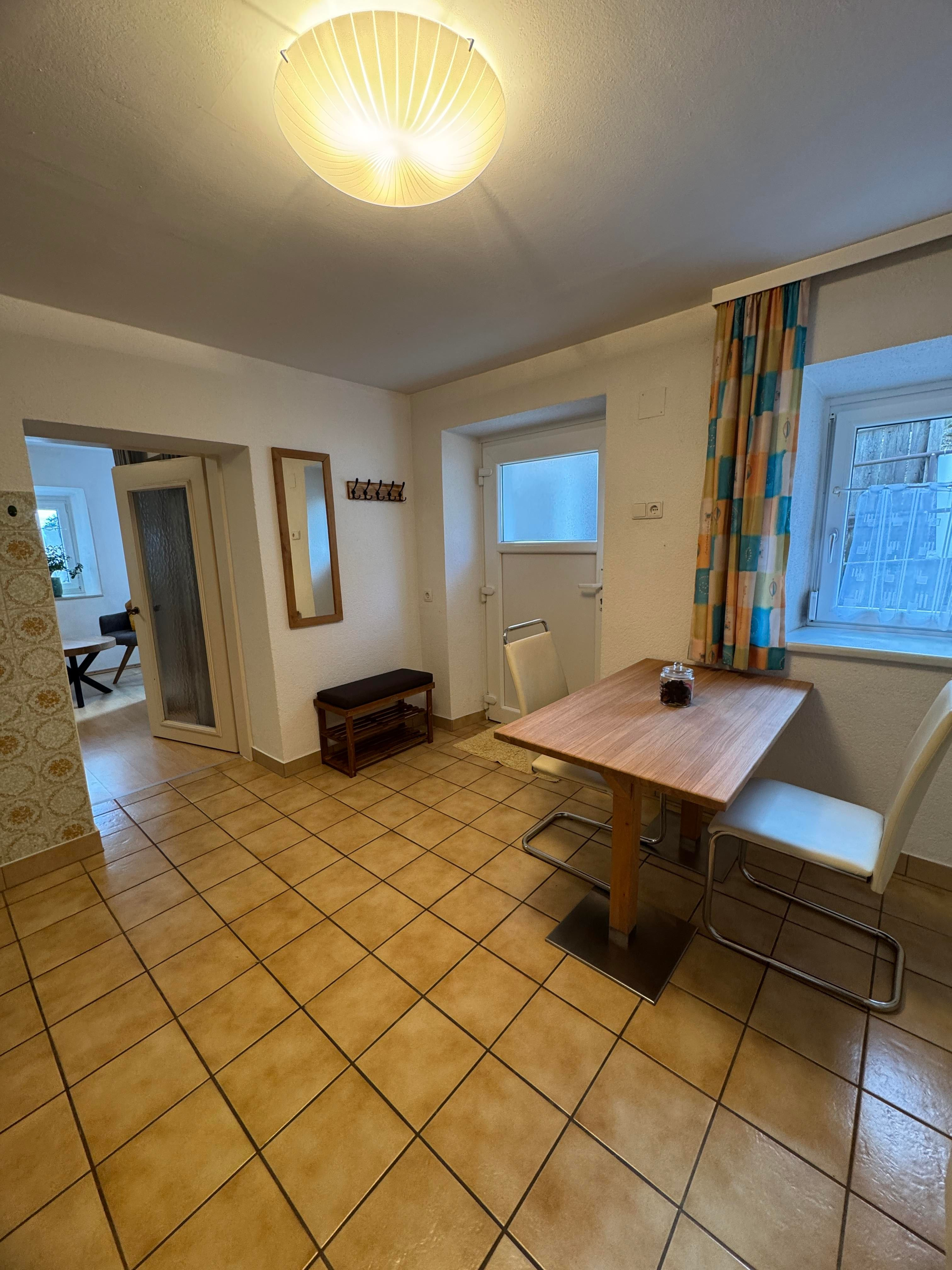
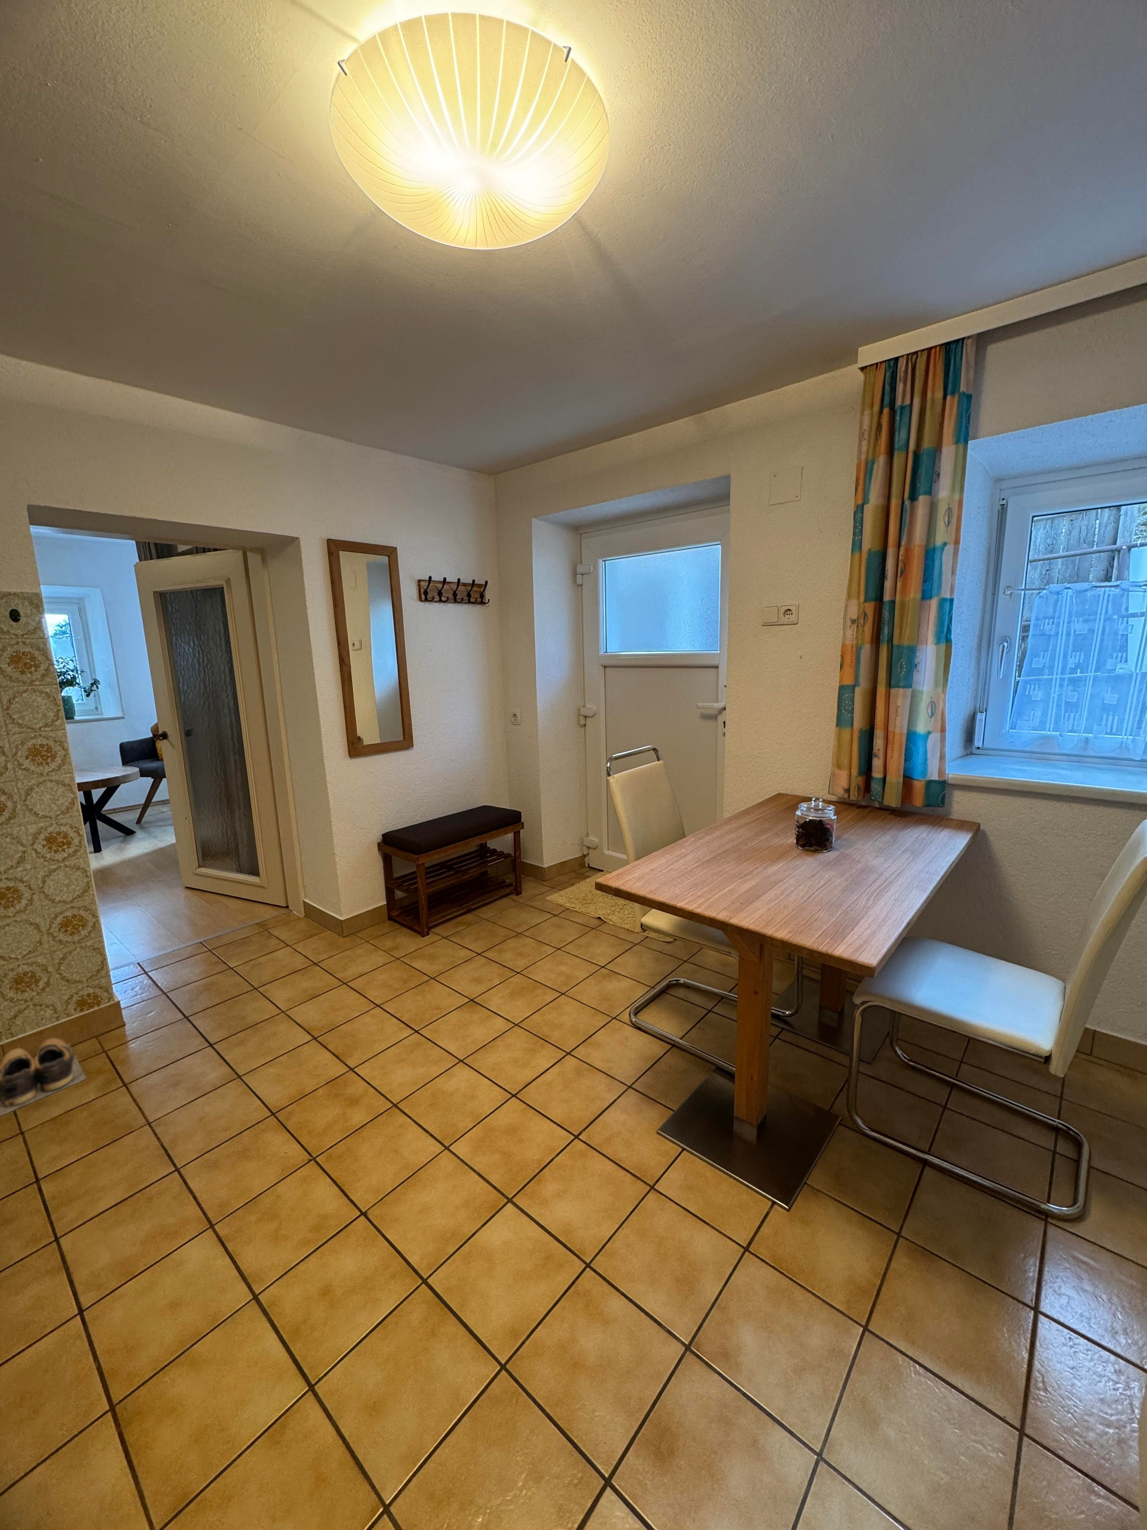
+ shoes [0,1037,87,1117]
